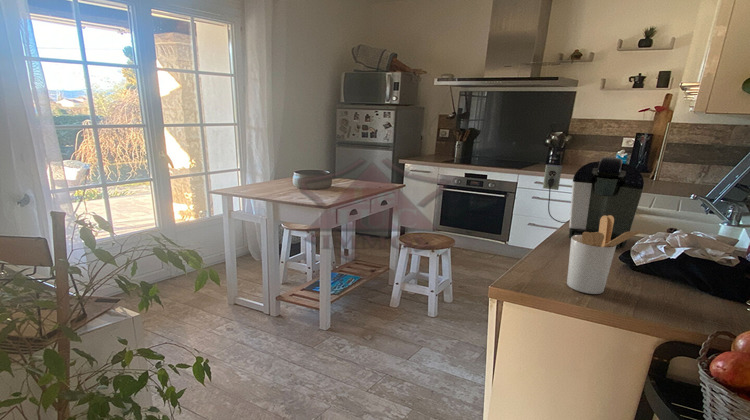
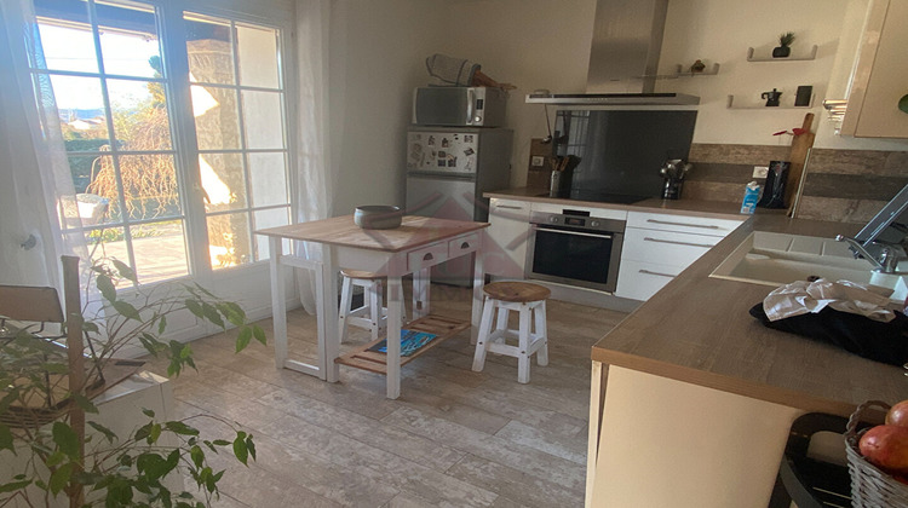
- coffee maker [542,156,645,250]
- utensil holder [566,215,647,295]
